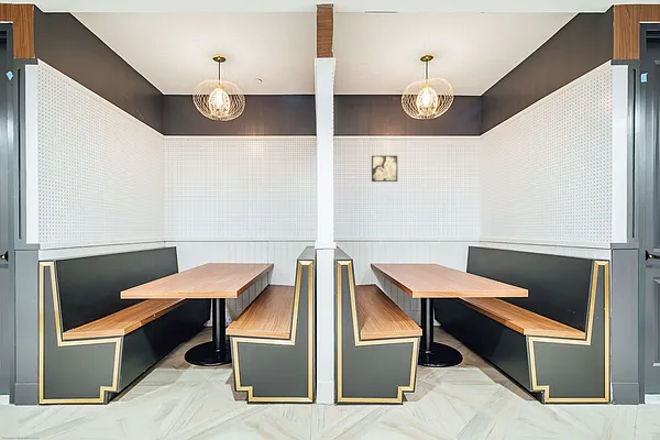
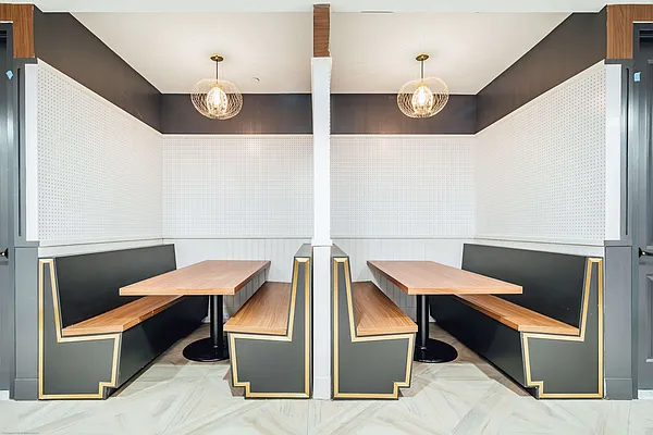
- wall art [371,155,398,183]
